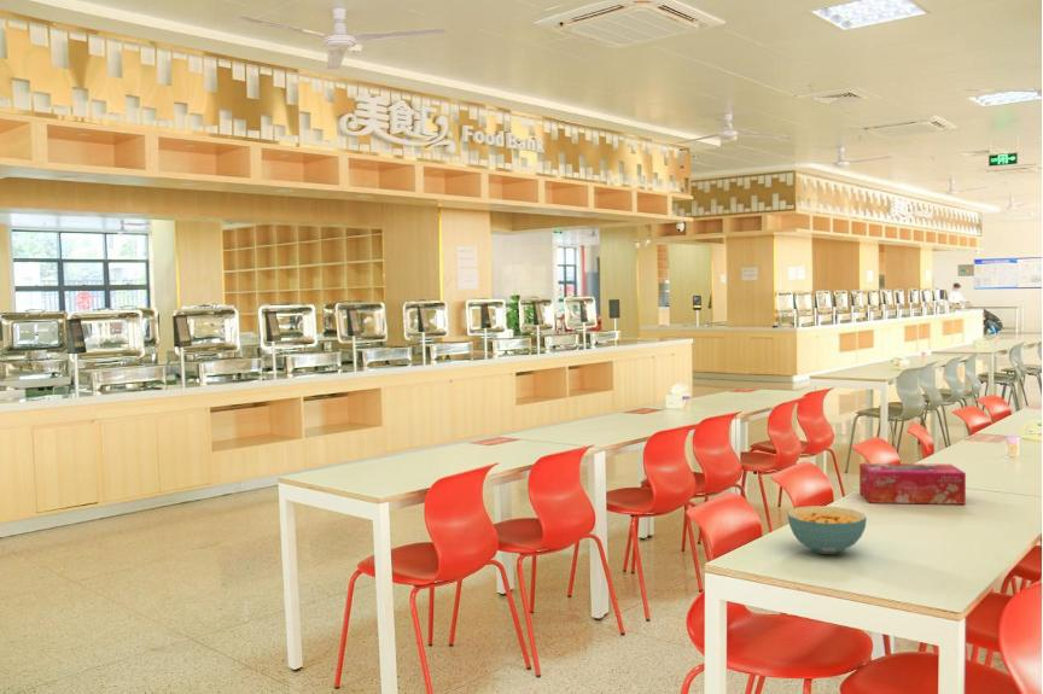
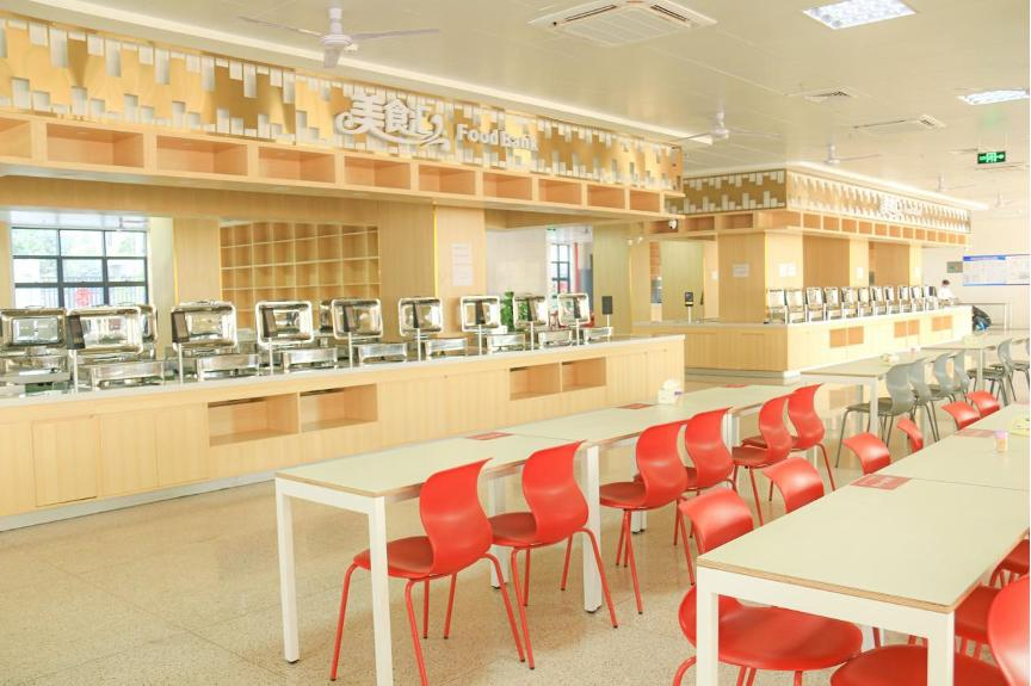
- cereal bowl [786,505,868,555]
- tissue box [858,462,967,506]
